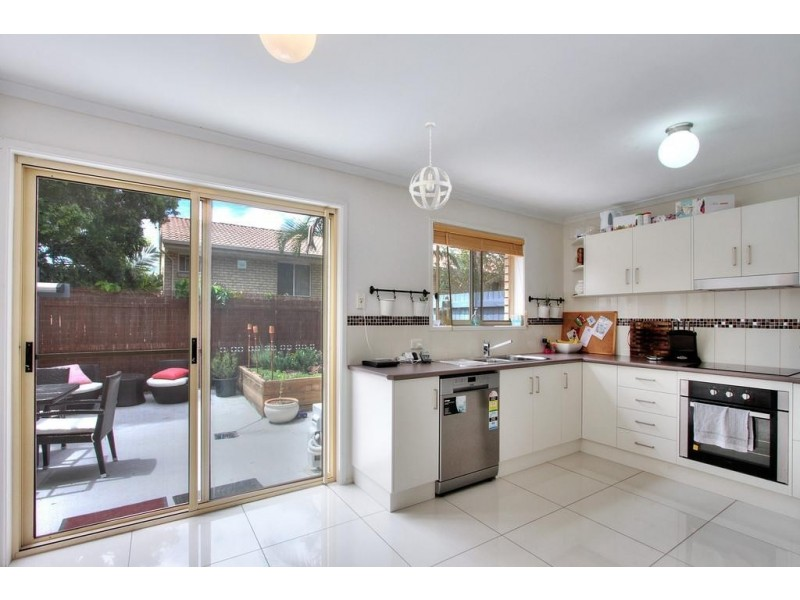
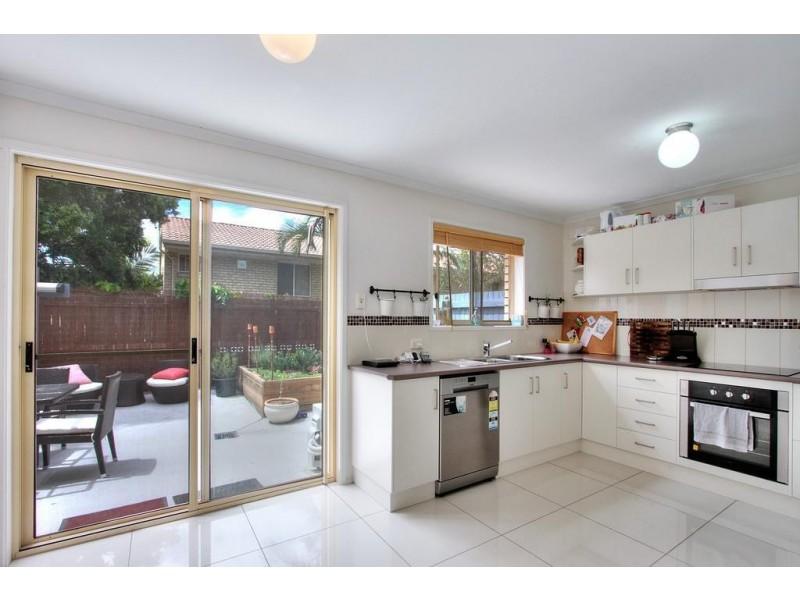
- pendant light [408,121,453,211]
